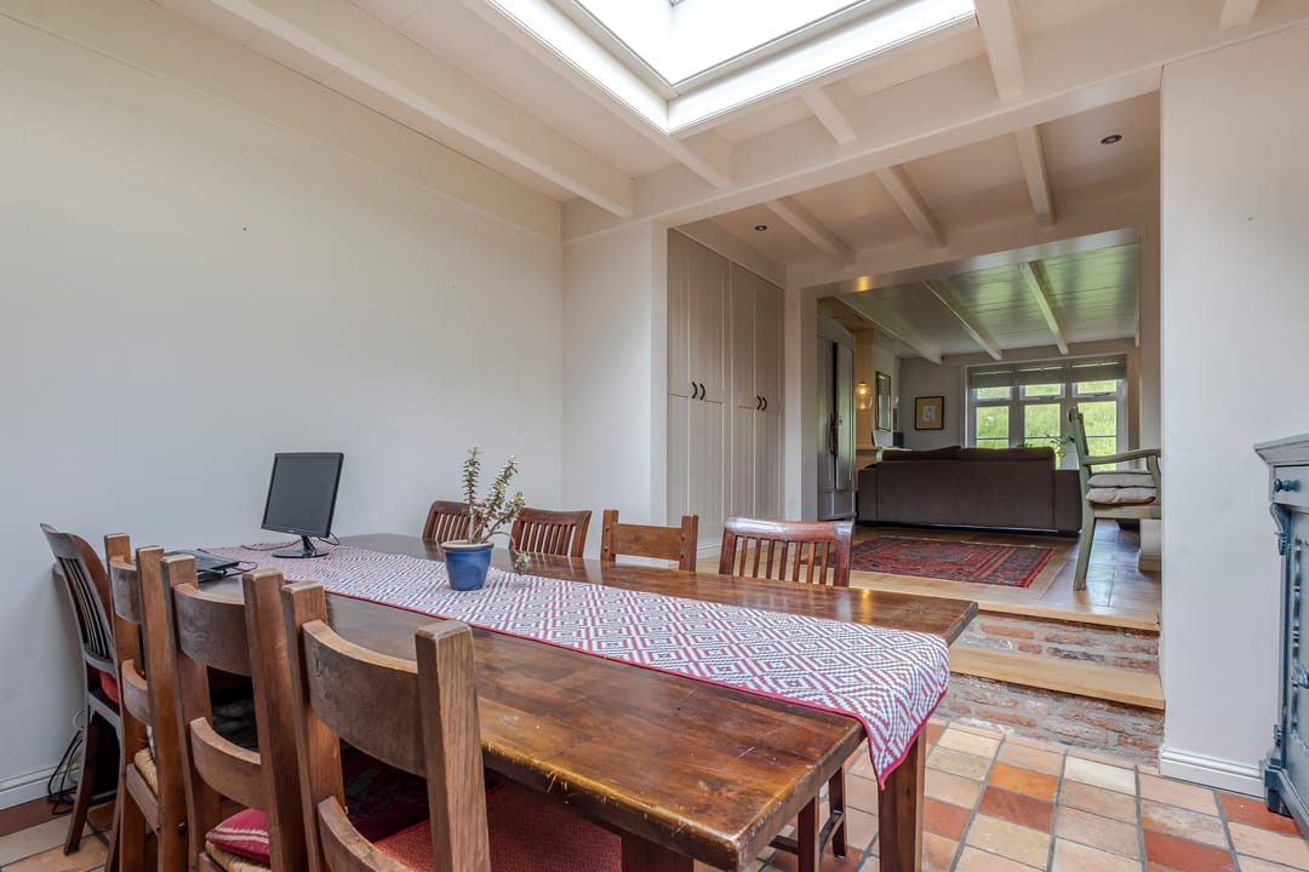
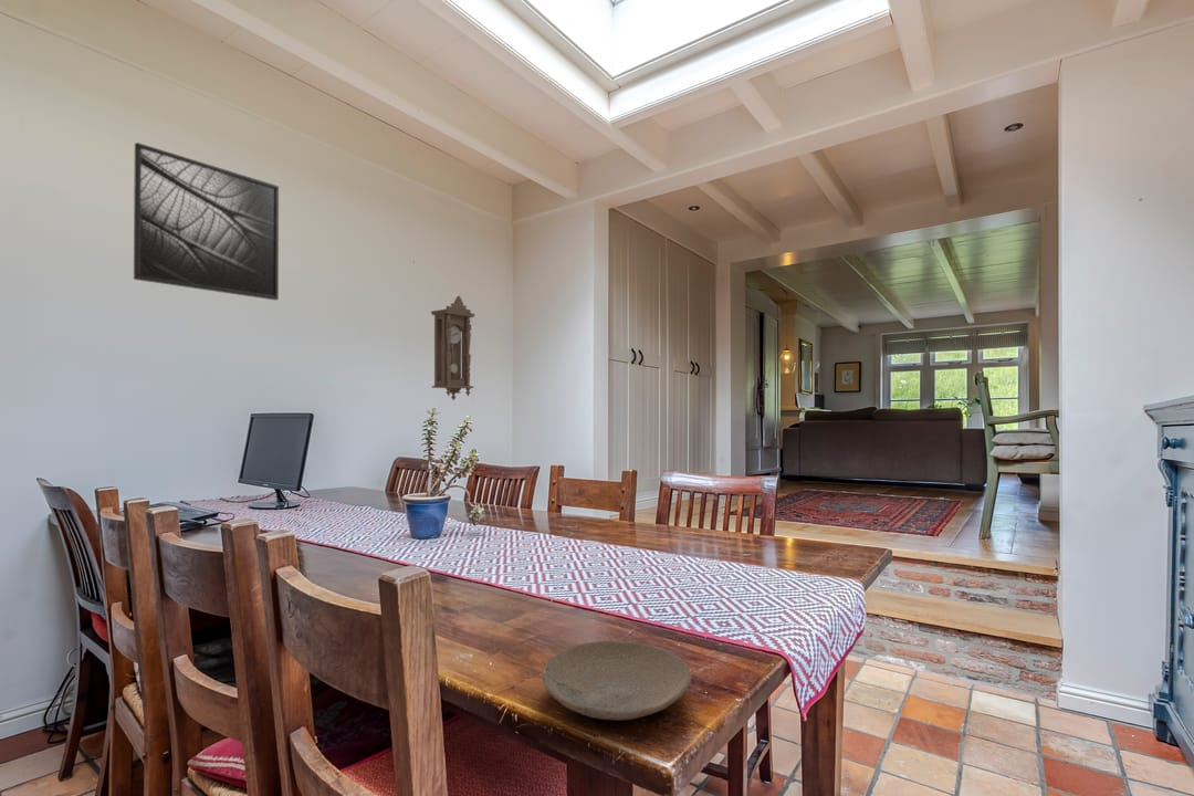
+ pendulum clock [430,295,475,401]
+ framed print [133,142,280,301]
+ plate [541,639,692,721]
